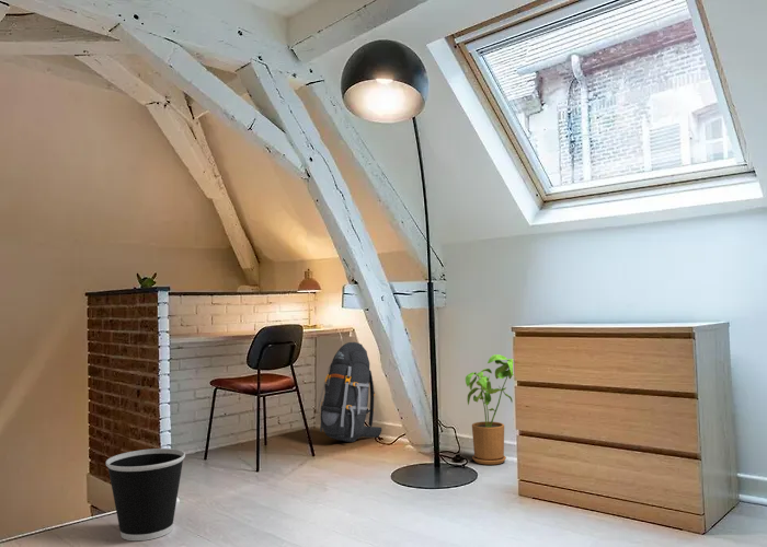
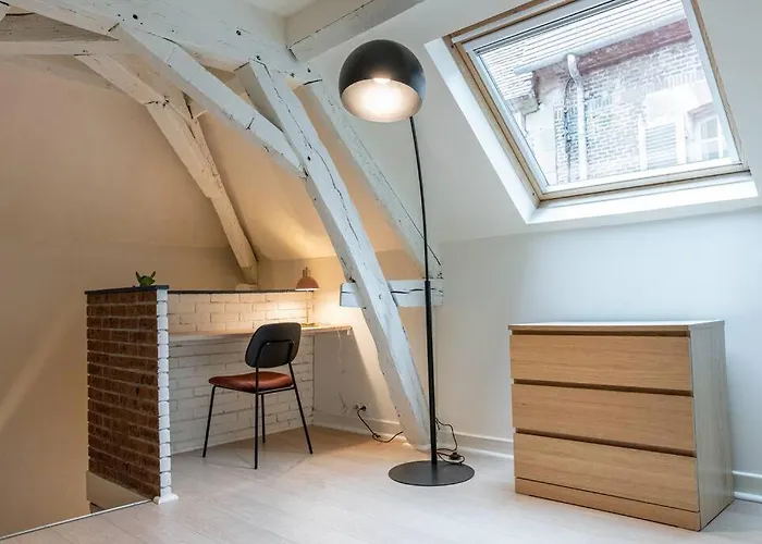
- house plant [465,353,515,466]
- wastebasket [105,447,186,542]
- backpack [317,341,382,443]
